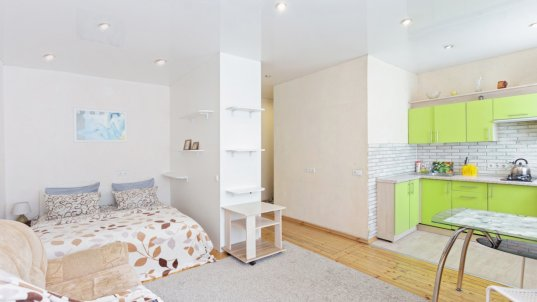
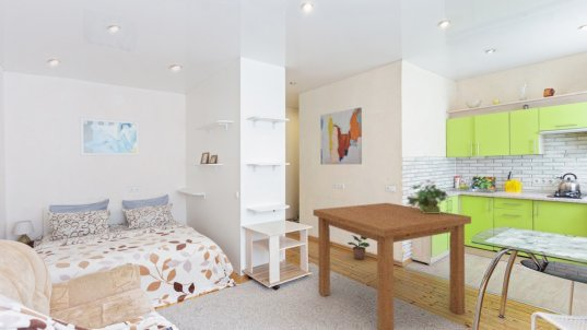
+ potted plant [347,234,371,261]
+ wall art [319,106,363,165]
+ potted plant [406,179,449,213]
+ dining table [313,202,472,330]
